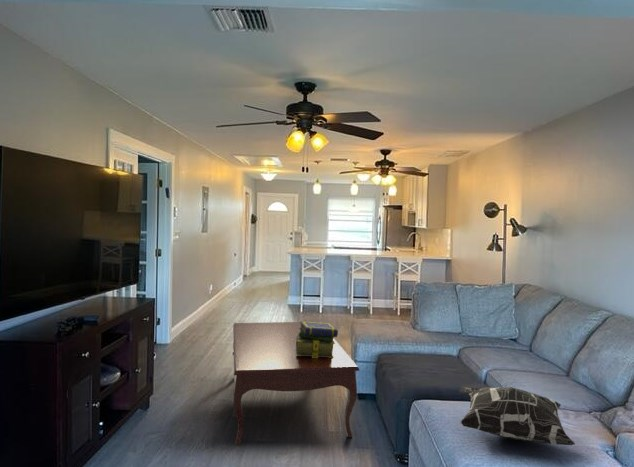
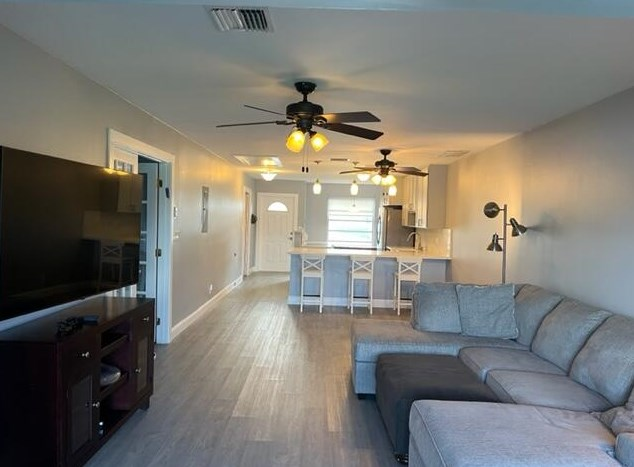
- stack of books [296,321,339,358]
- coffee table [232,321,360,446]
- decorative pillow [459,386,576,446]
